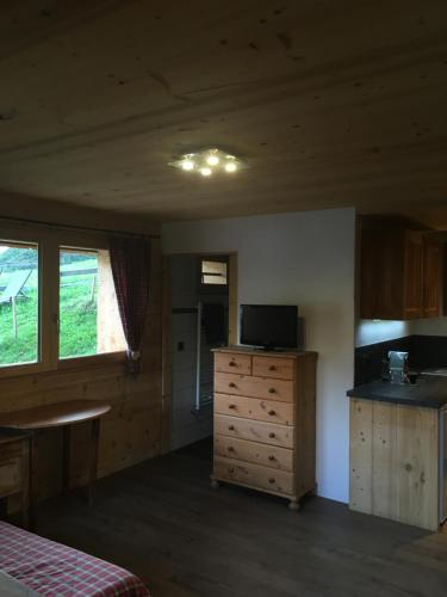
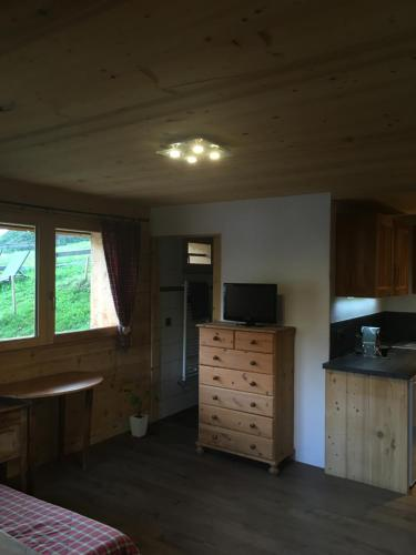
+ house plant [120,383,161,438]
